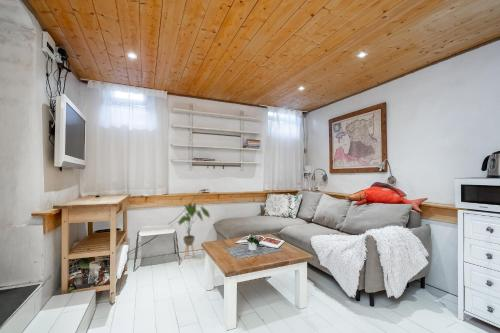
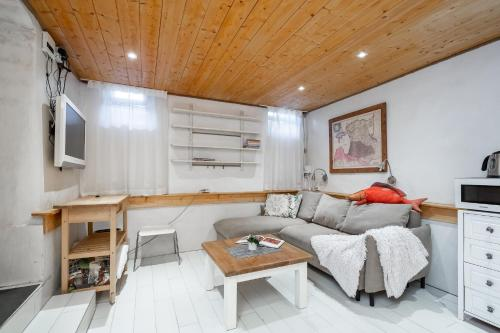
- house plant [177,202,211,260]
